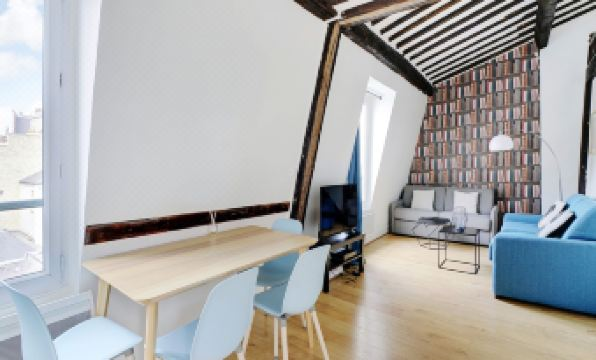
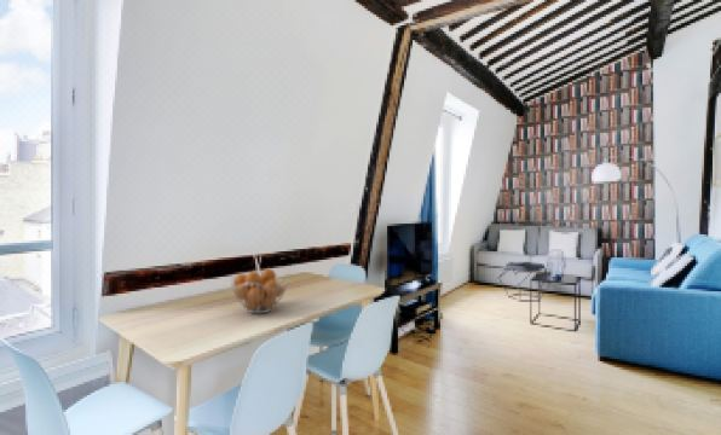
+ fruit basket [230,267,289,314]
